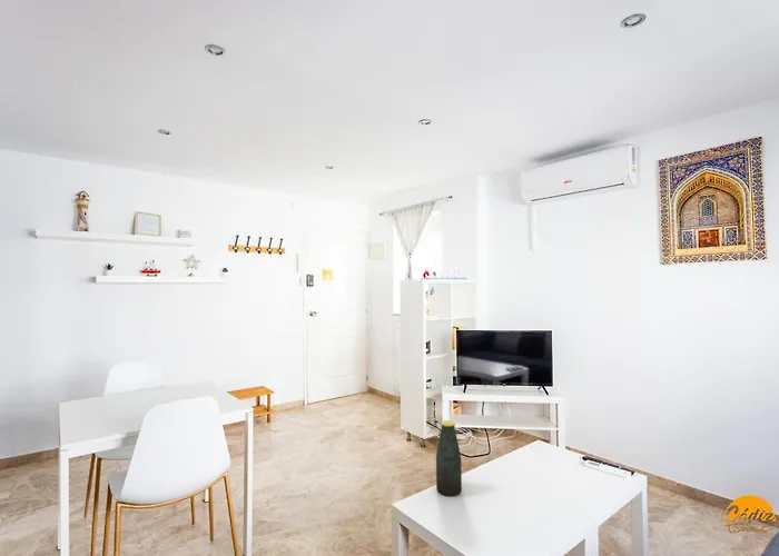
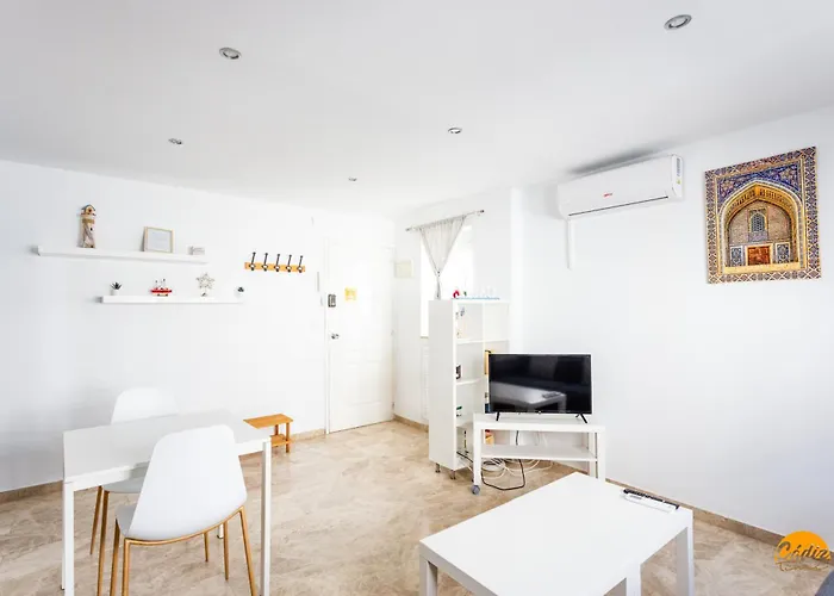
- bottle [435,419,463,497]
